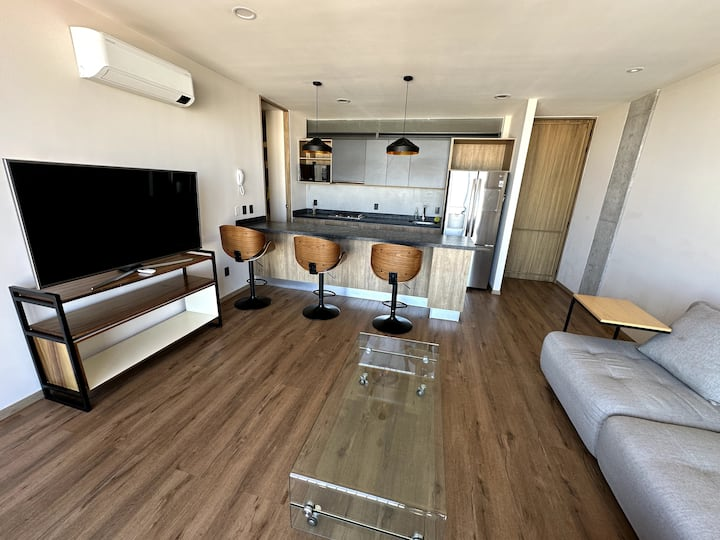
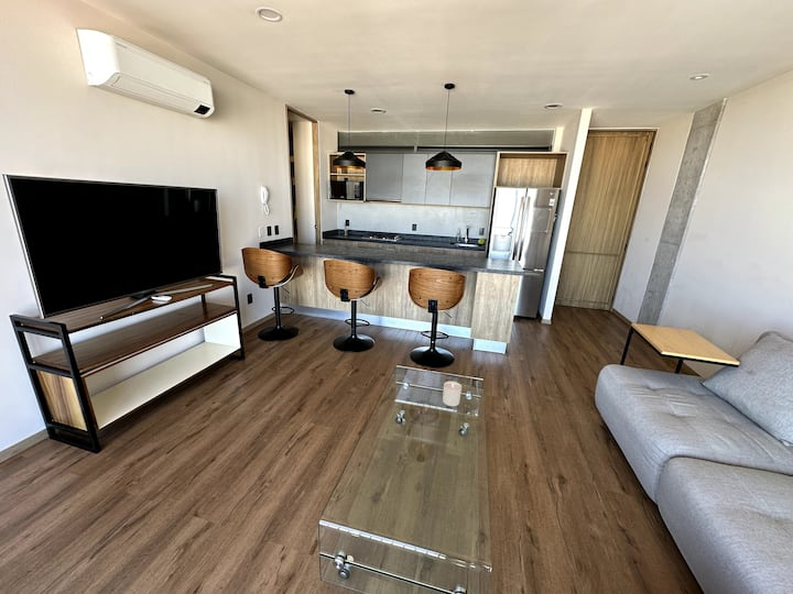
+ candle [442,381,463,407]
